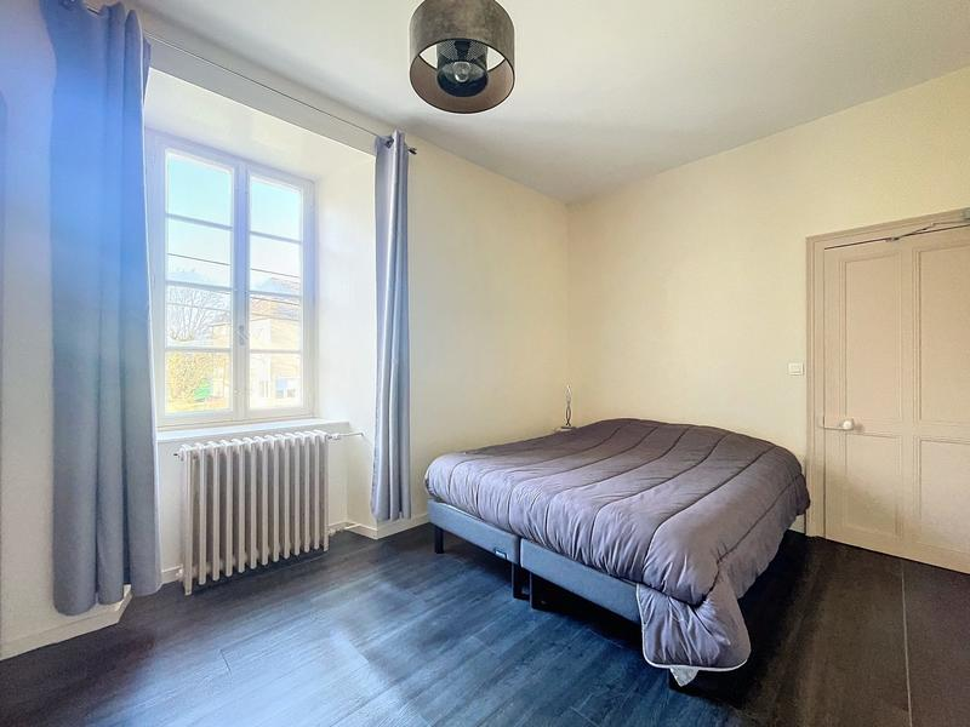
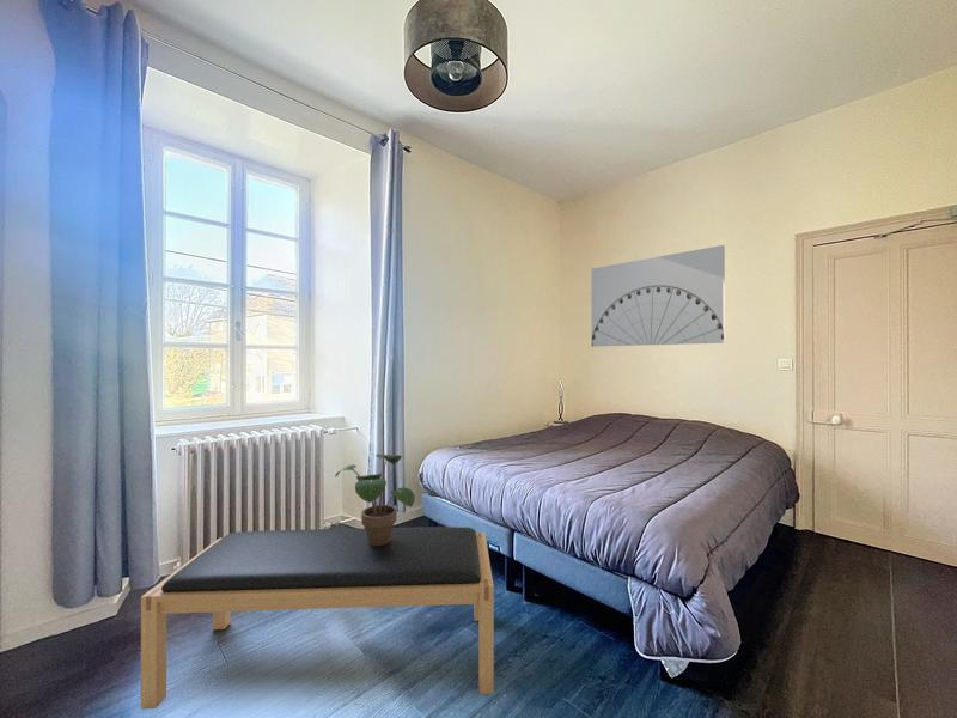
+ potted plant [334,452,416,546]
+ bench [140,525,495,711]
+ wall art [591,244,726,347]
